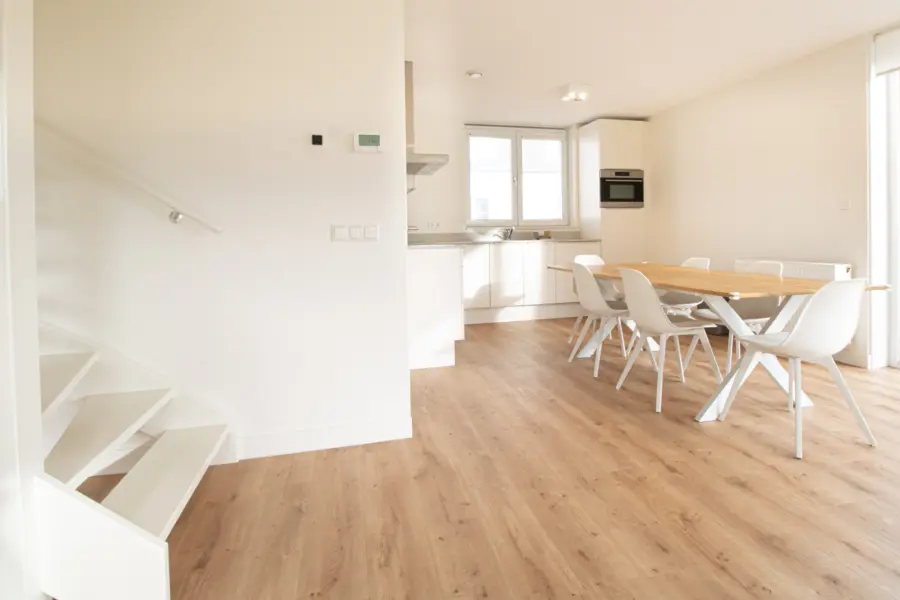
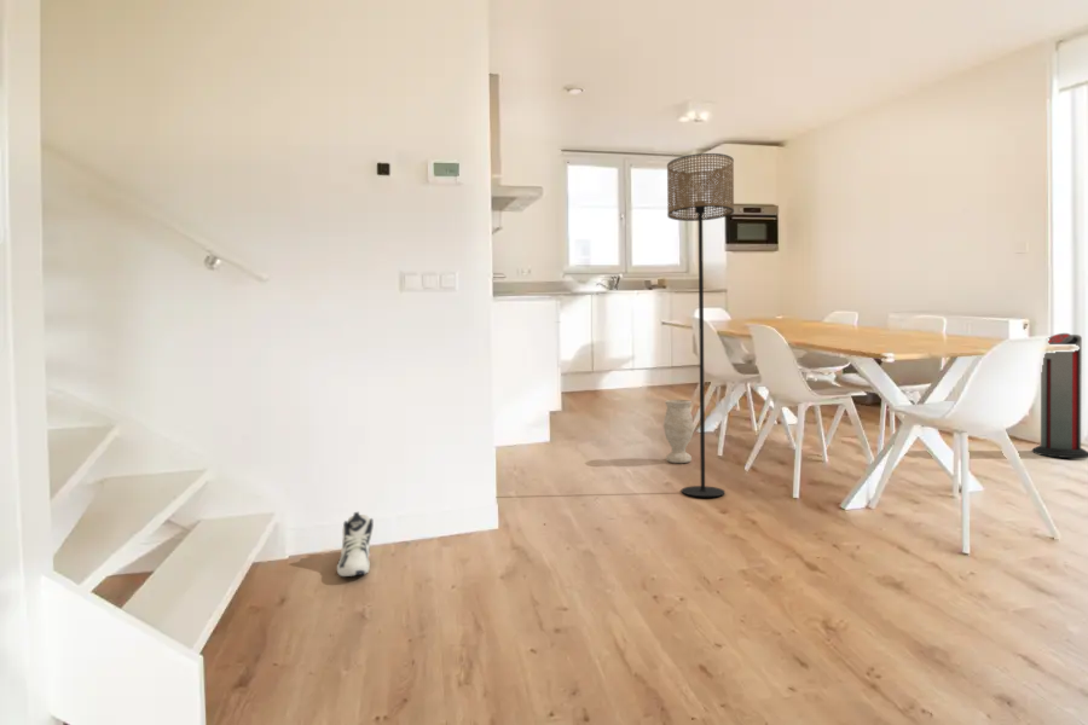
+ air purifier [1031,332,1088,459]
+ sneaker [336,511,375,578]
+ vase [662,399,695,464]
+ floor lamp [666,152,735,498]
